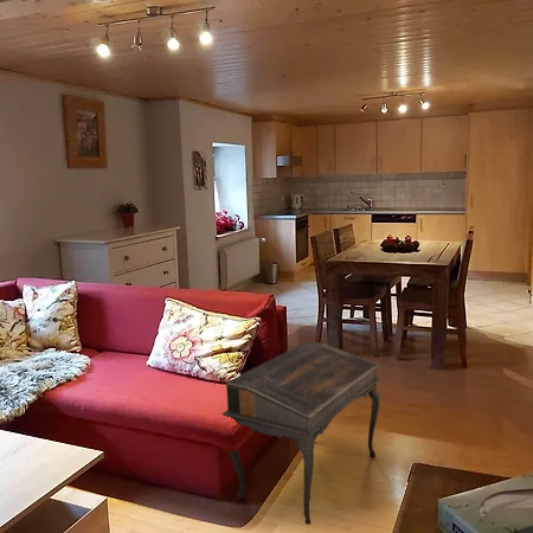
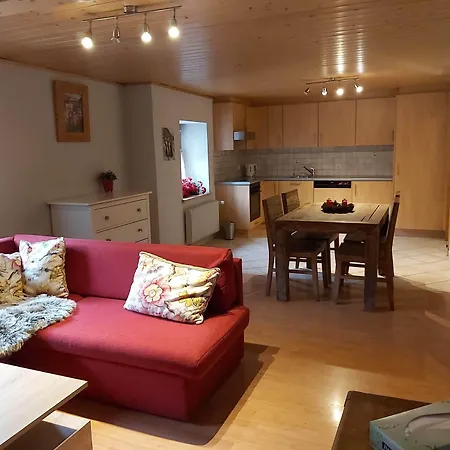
- writing desk [221,340,381,526]
